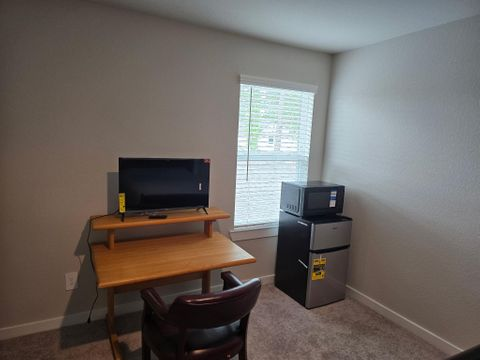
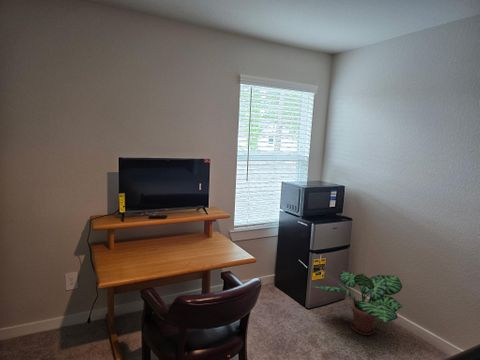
+ potted plant [313,270,404,336]
